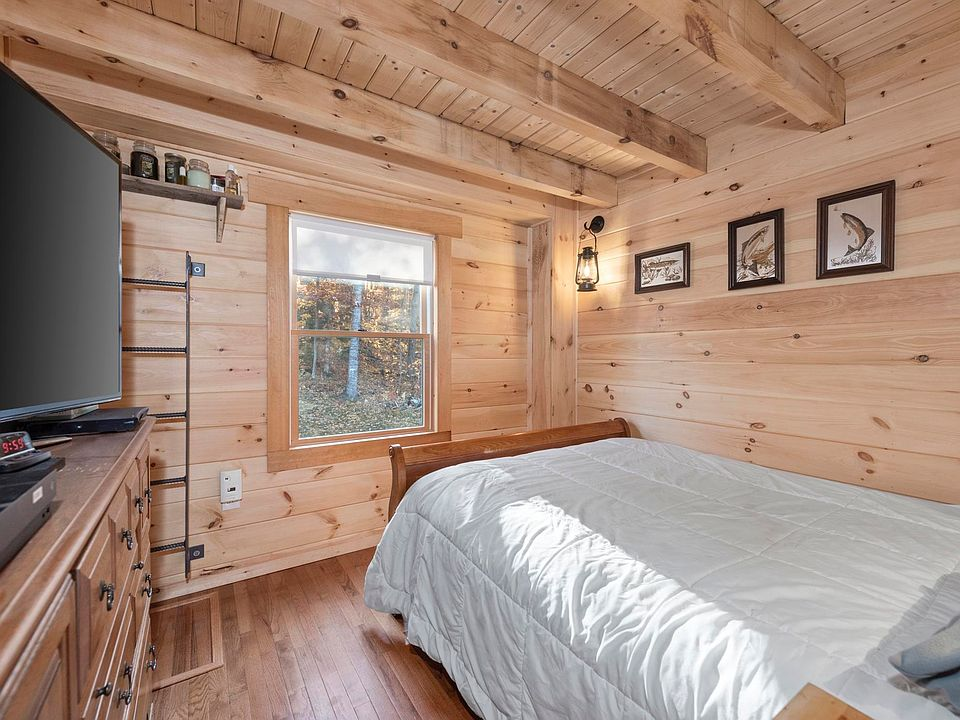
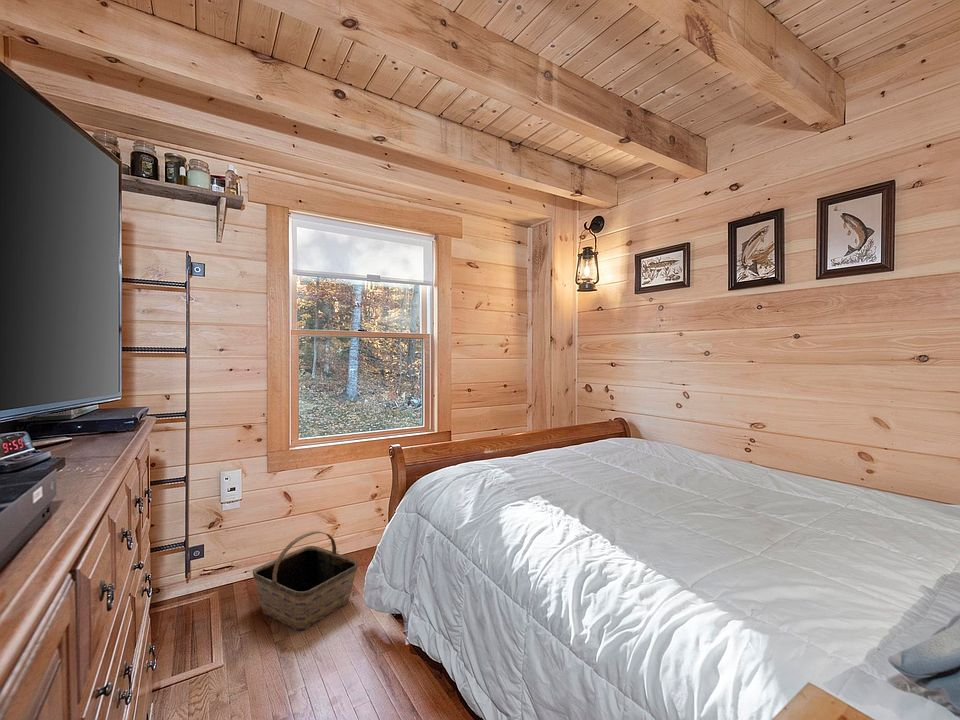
+ basket [252,530,359,631]
